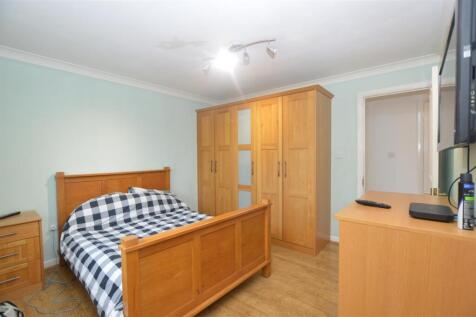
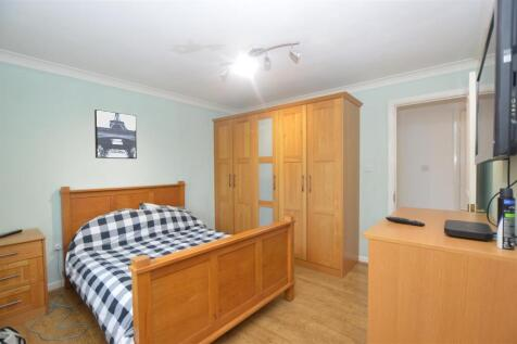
+ wall art [93,109,138,160]
